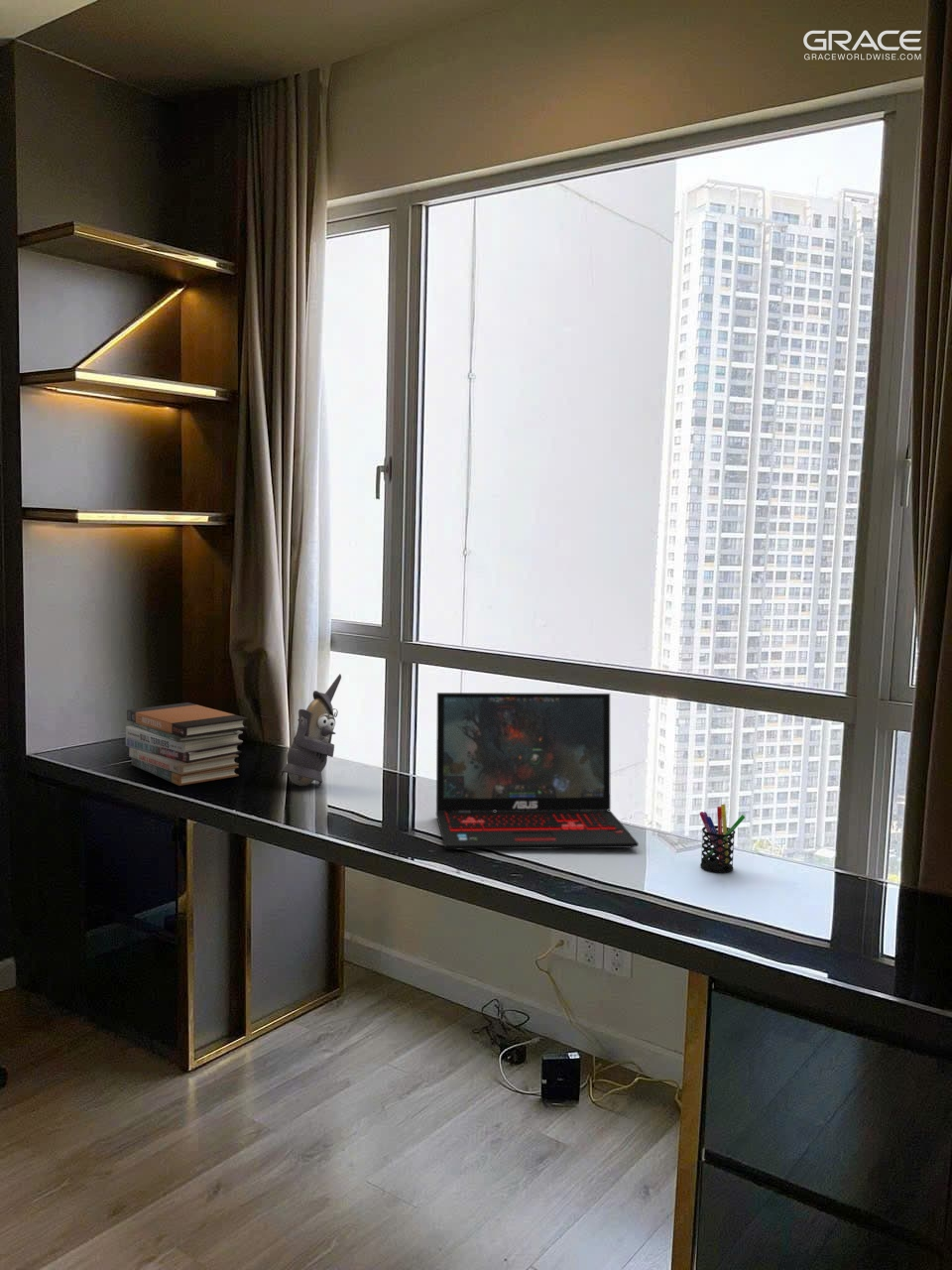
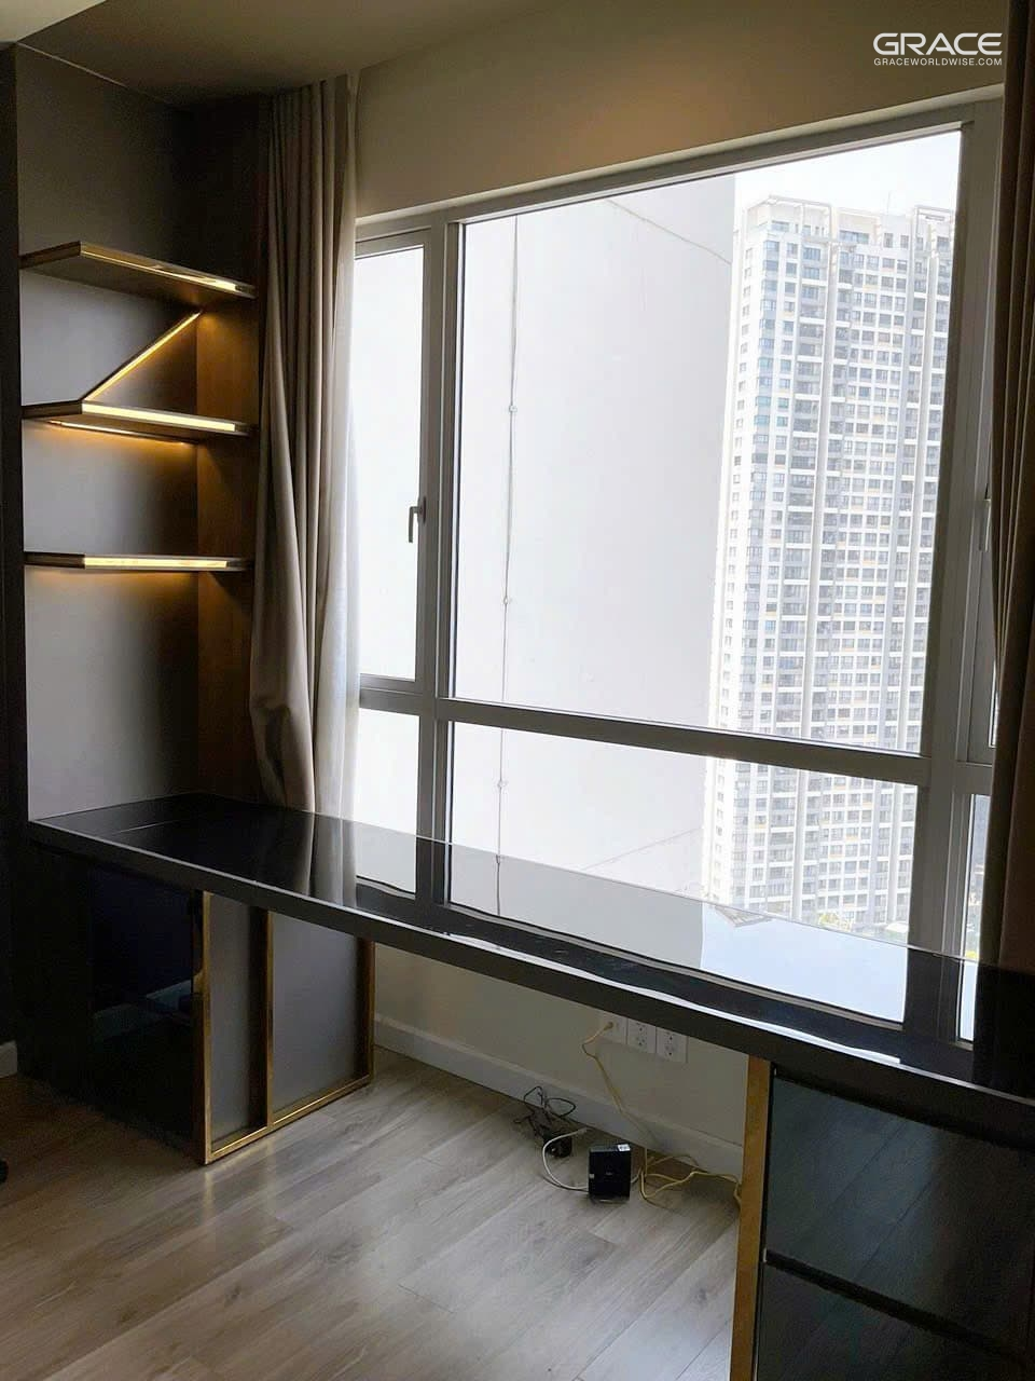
- book stack [125,701,249,787]
- pen holder [699,804,746,873]
- laptop [435,692,640,850]
- teapot [260,673,342,787]
